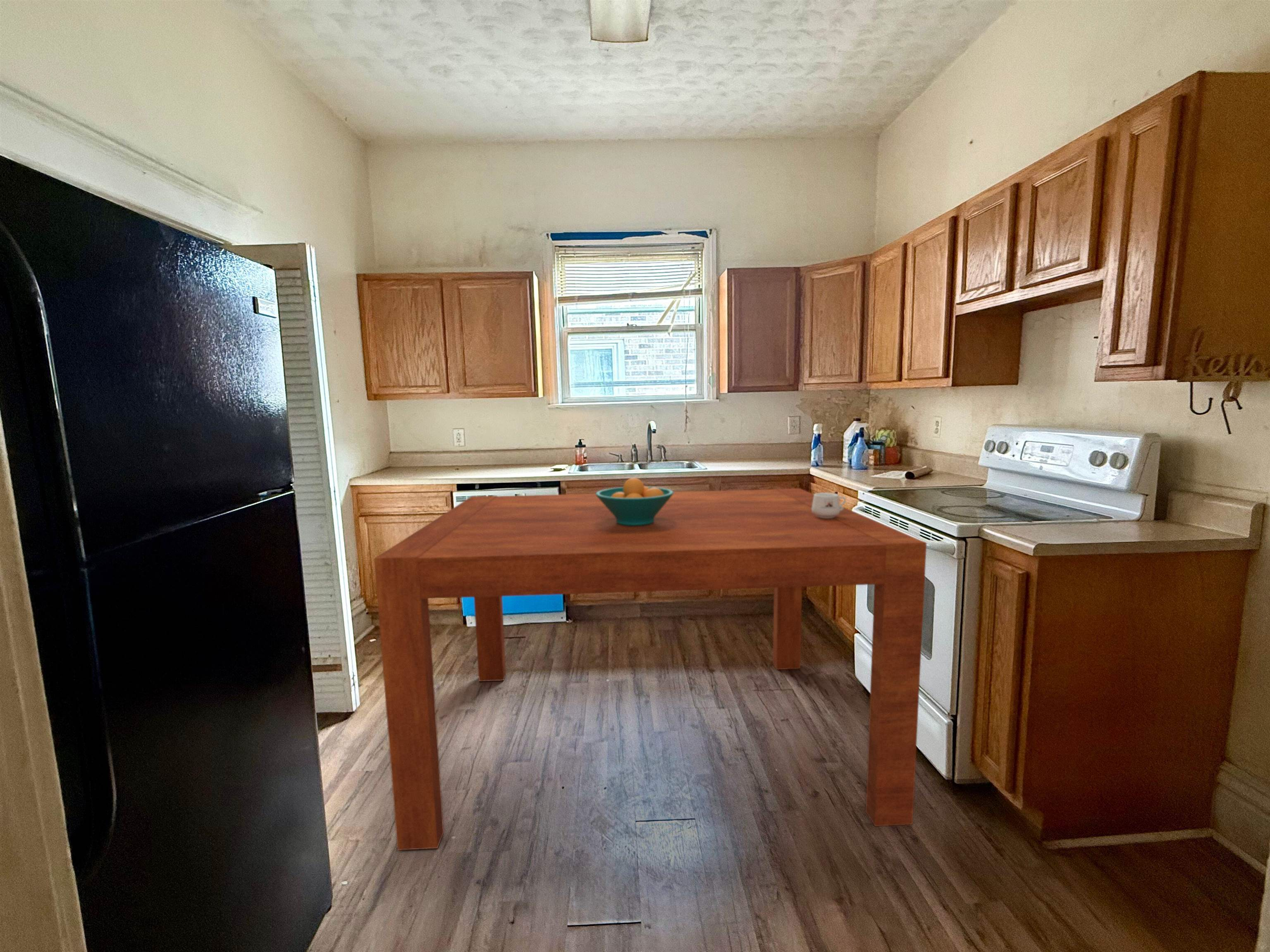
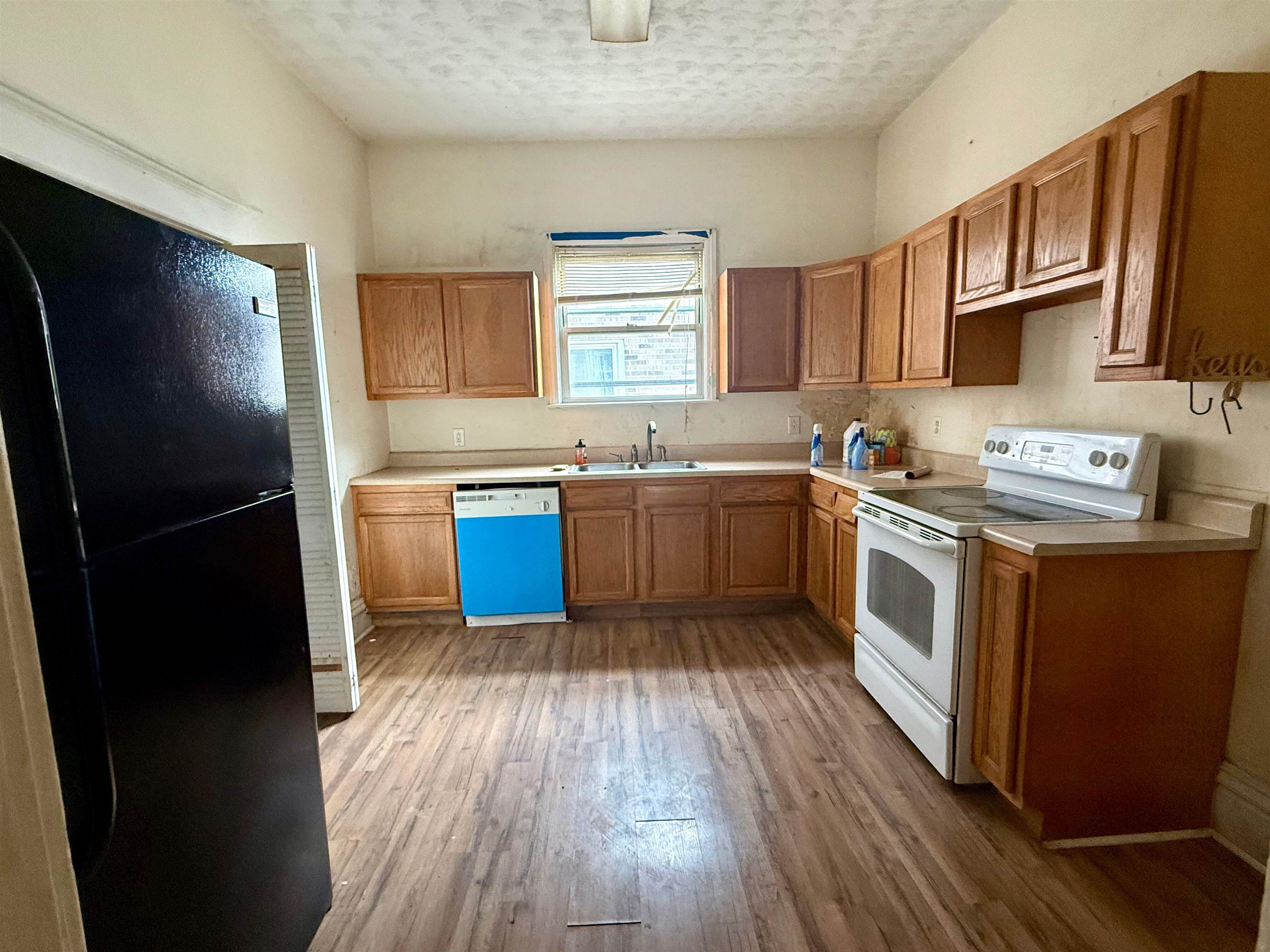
- dining table [374,488,927,851]
- mug [812,492,846,519]
- fruit bowl [595,478,674,526]
